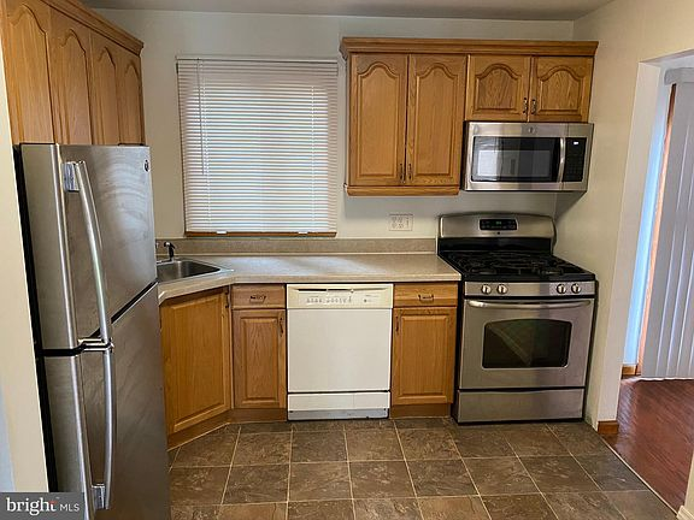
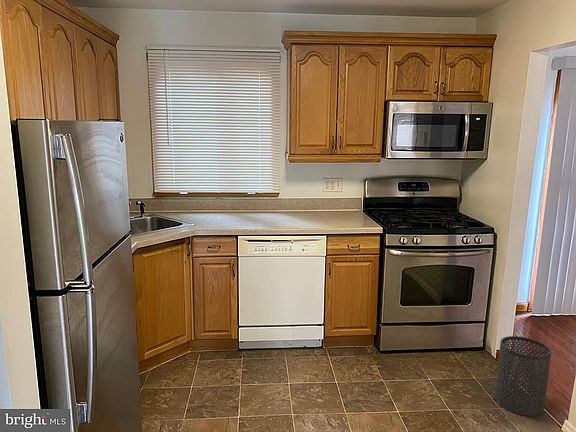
+ trash can [494,335,552,417]
